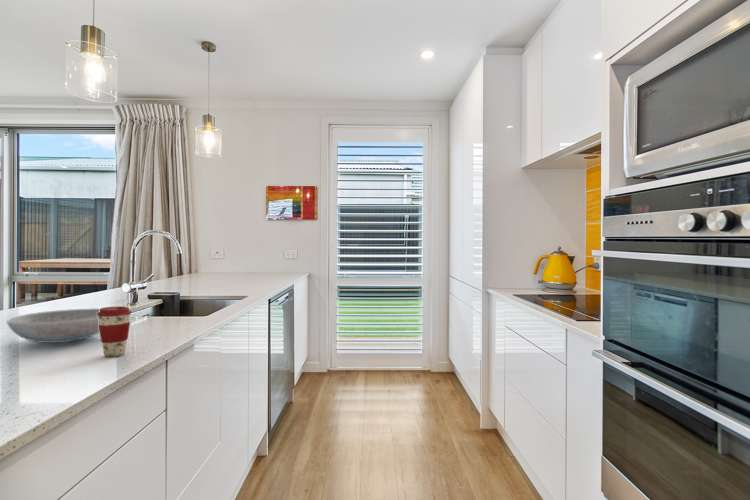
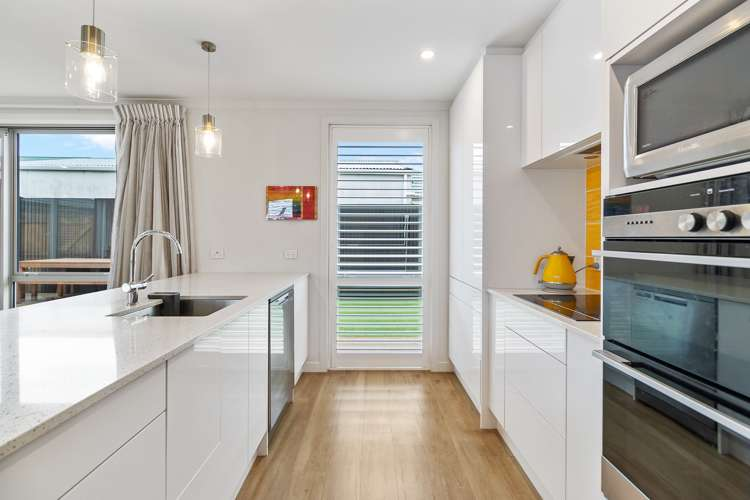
- dish [5,307,101,344]
- coffee cup [97,306,133,358]
